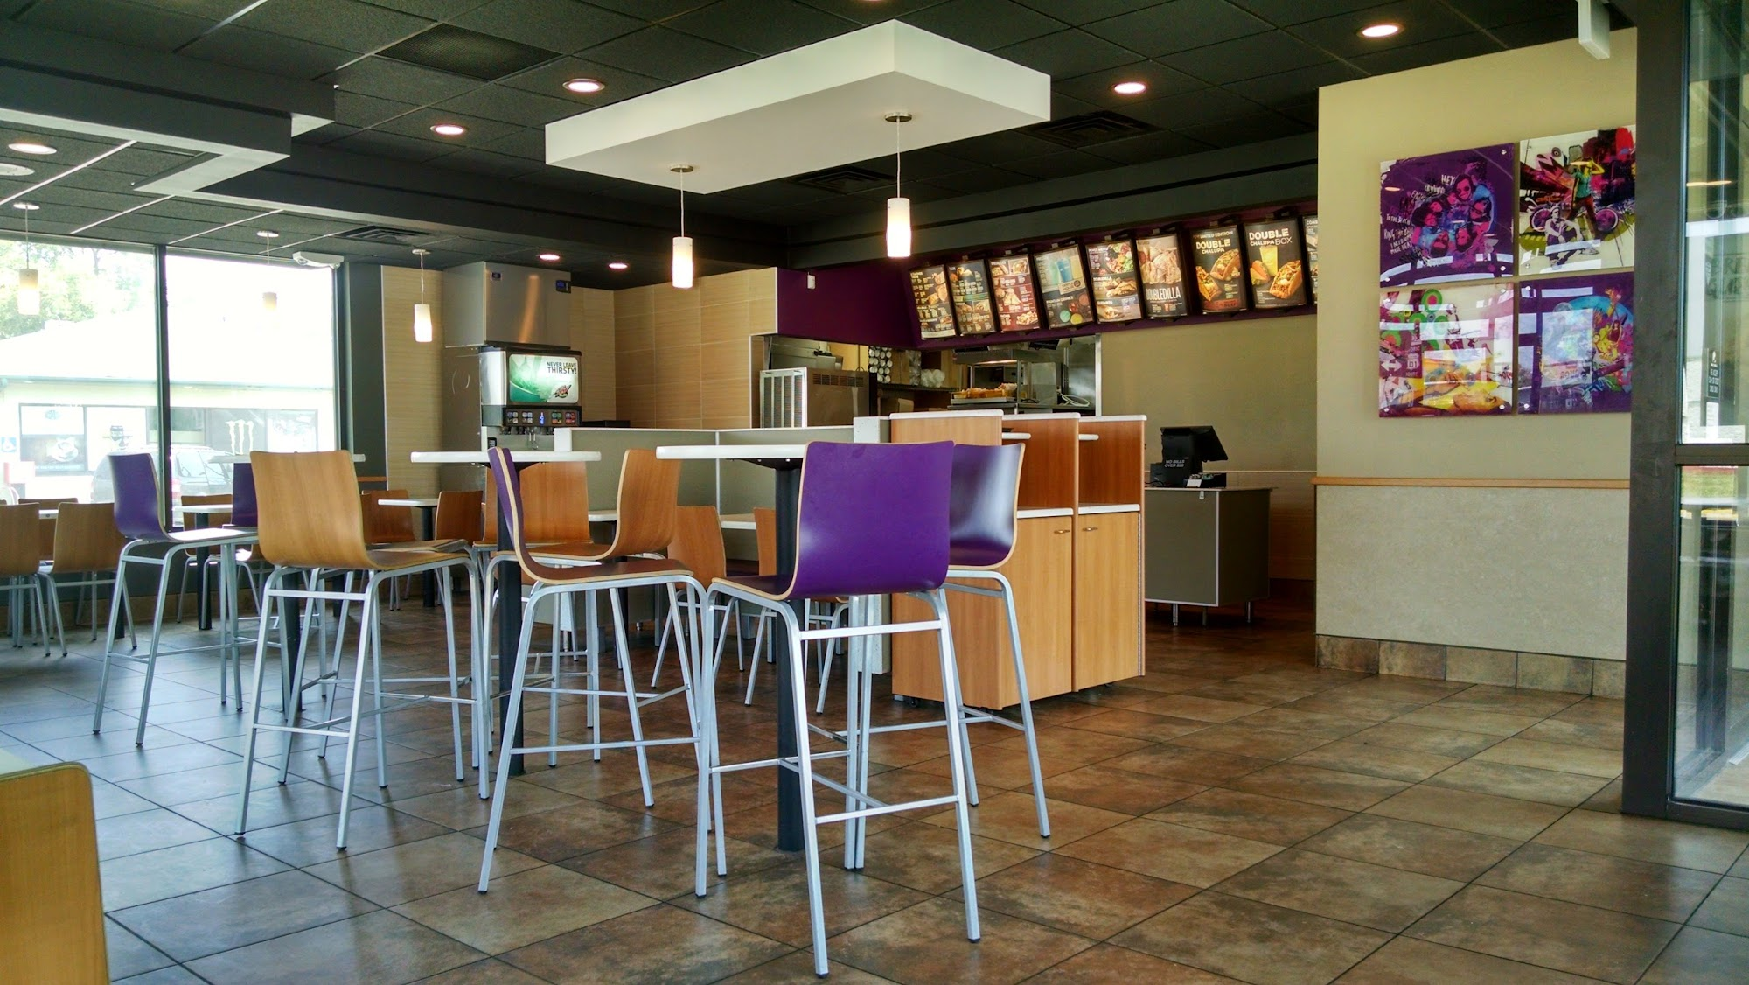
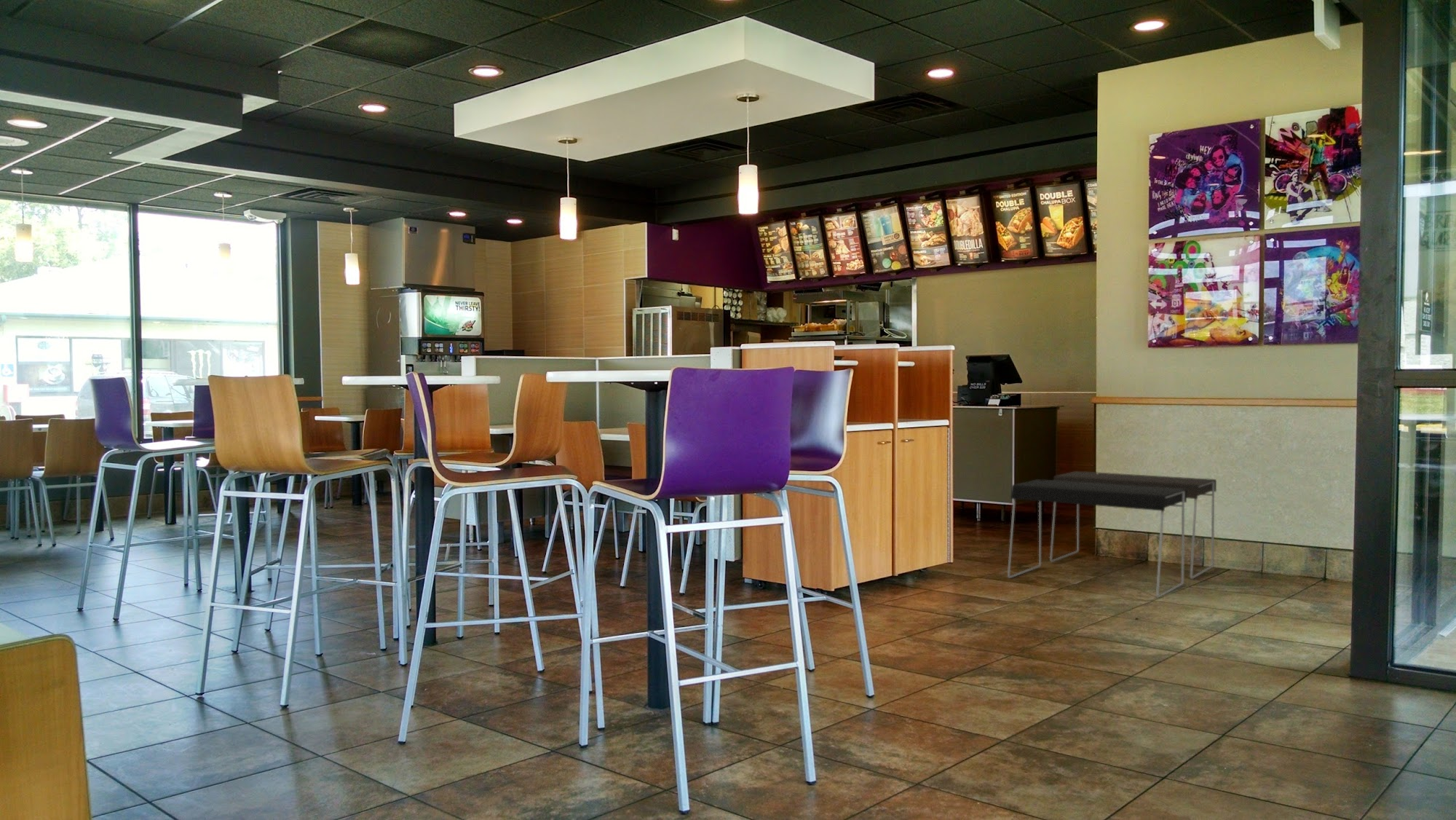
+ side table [1007,470,1217,598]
